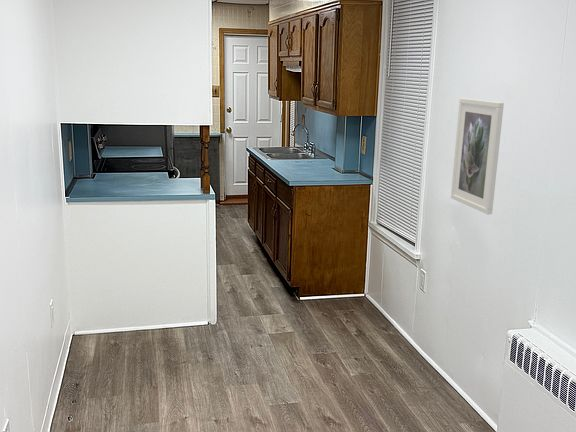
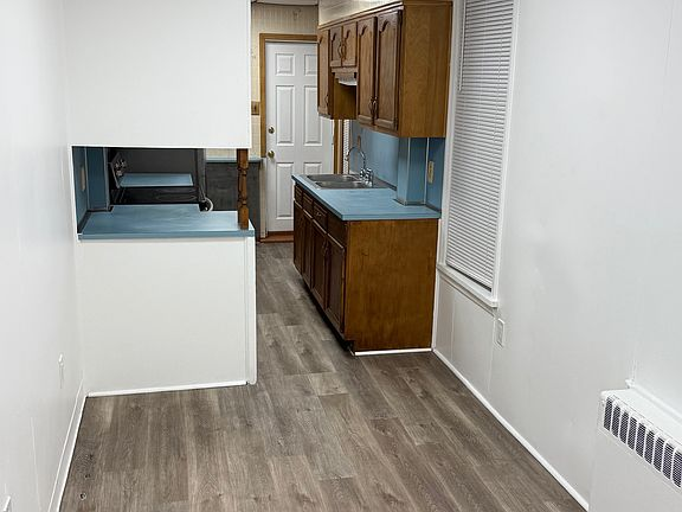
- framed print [450,97,505,215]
